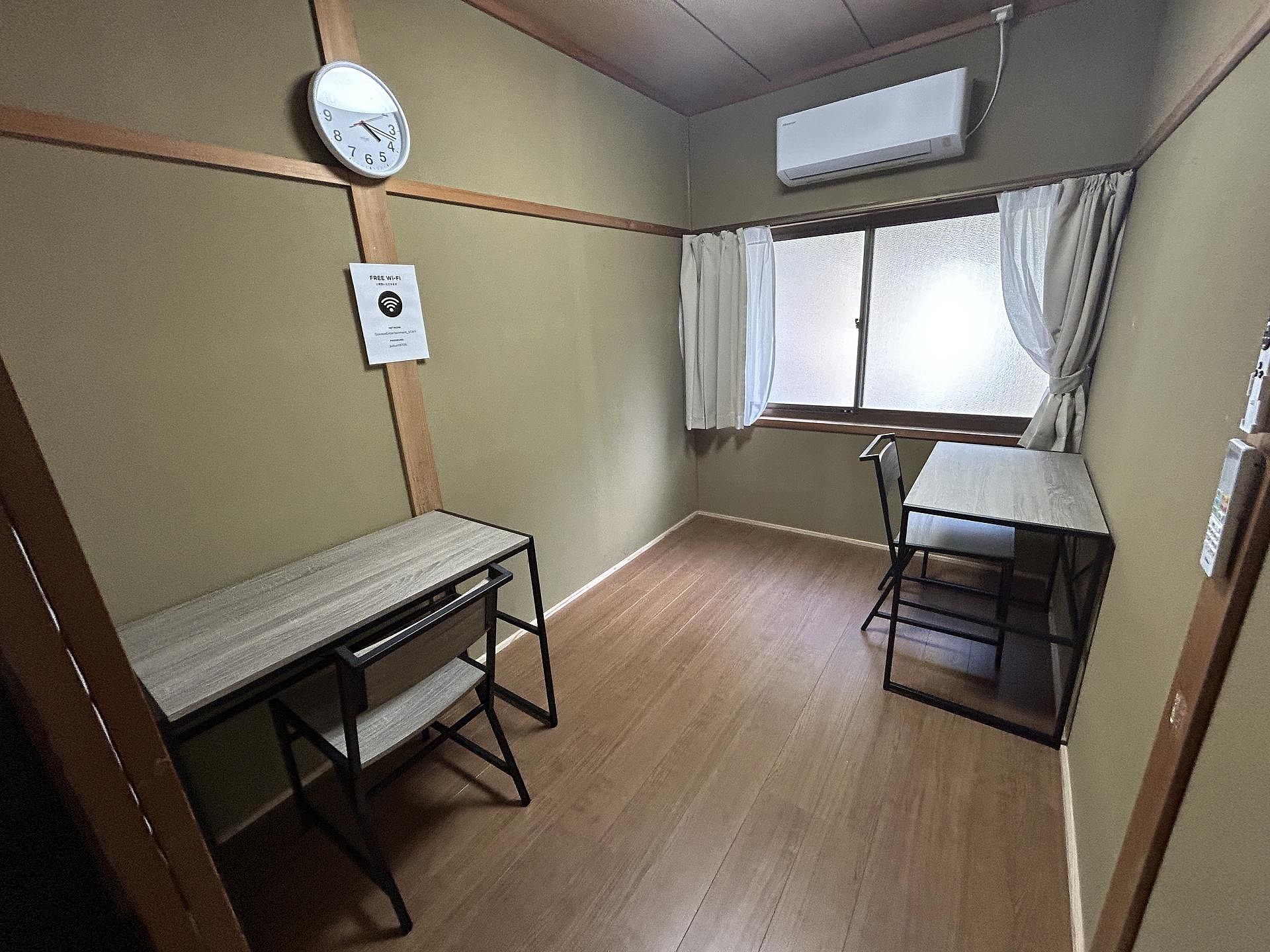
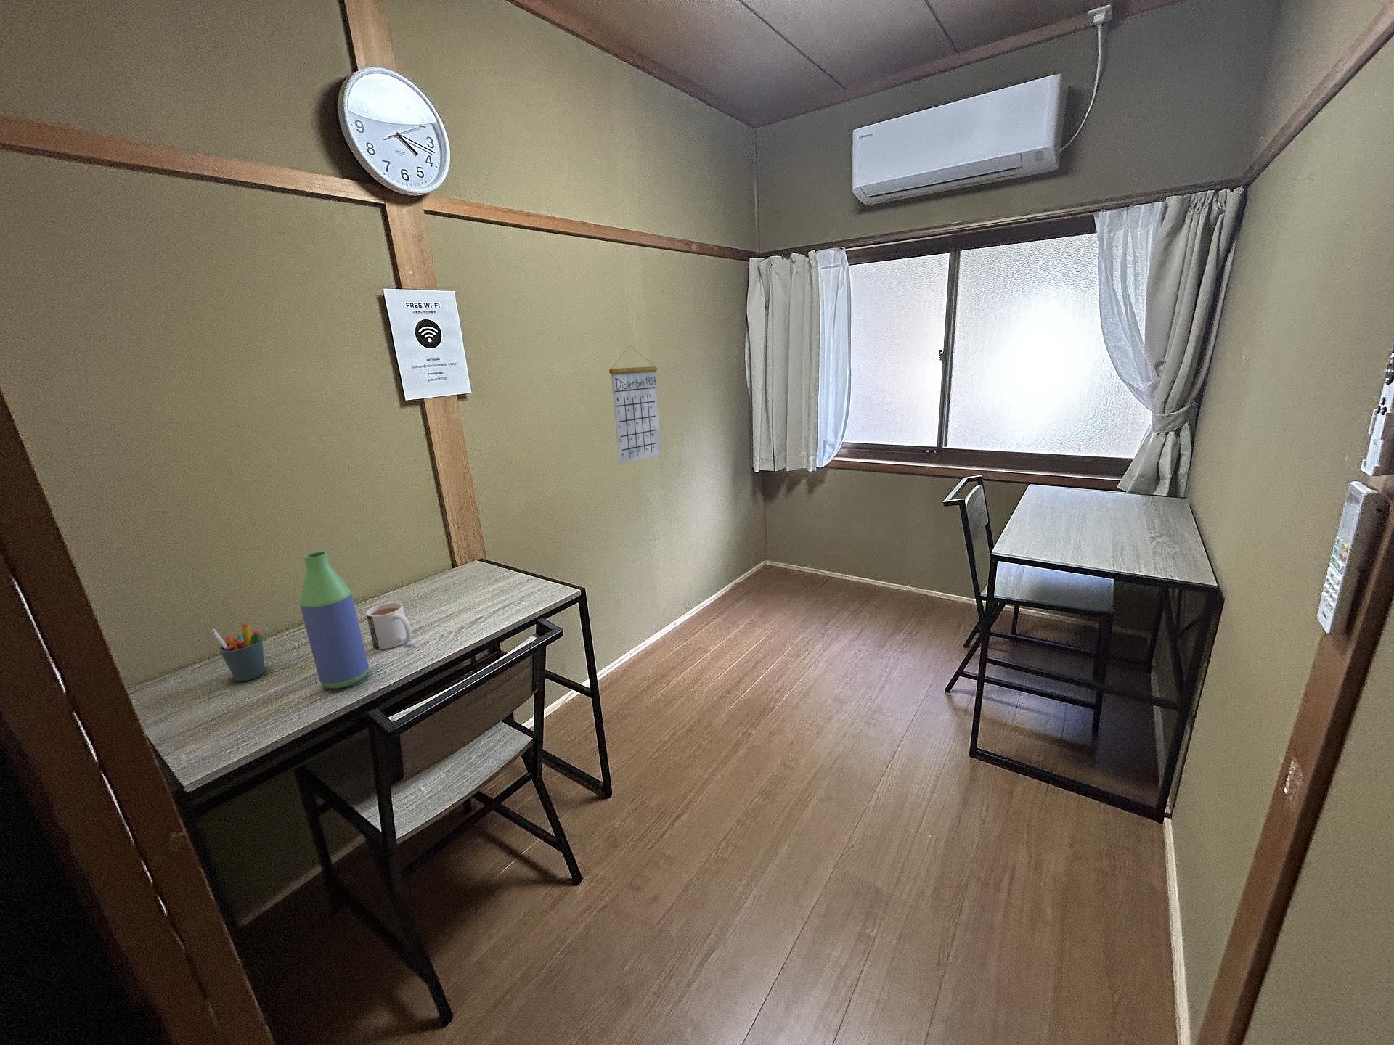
+ mug [366,602,413,650]
+ bottle [300,551,370,689]
+ pen holder [211,623,266,682]
+ calendar [608,346,662,465]
